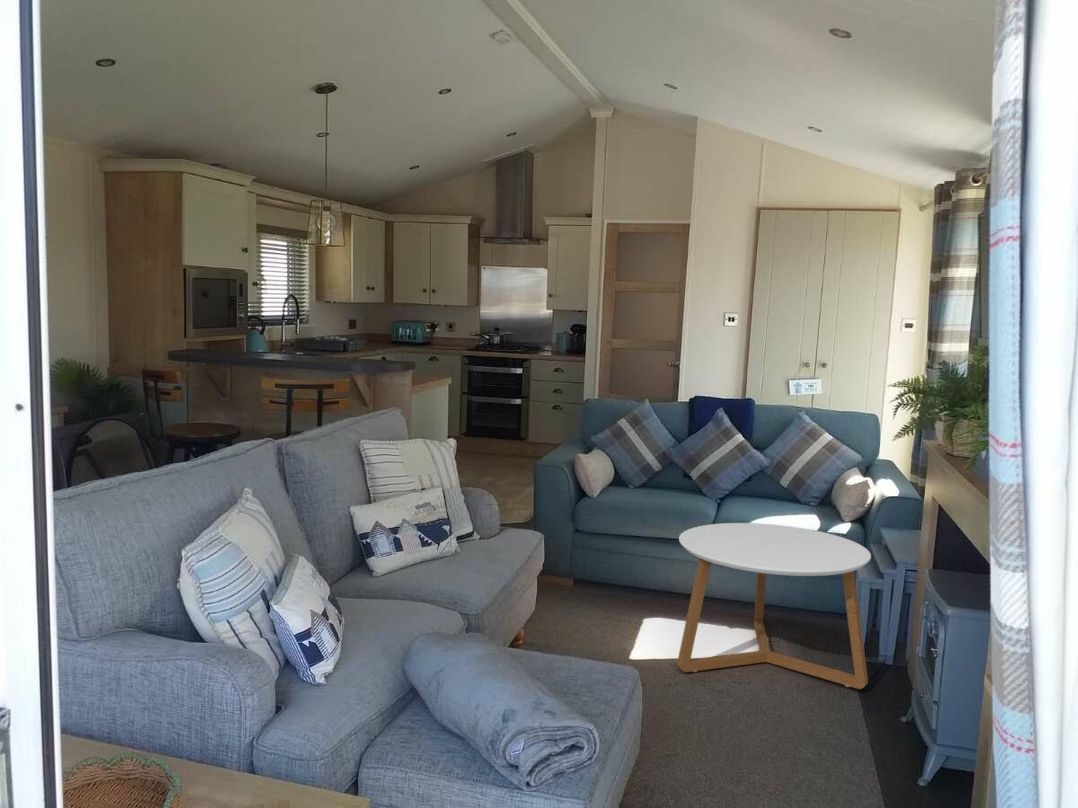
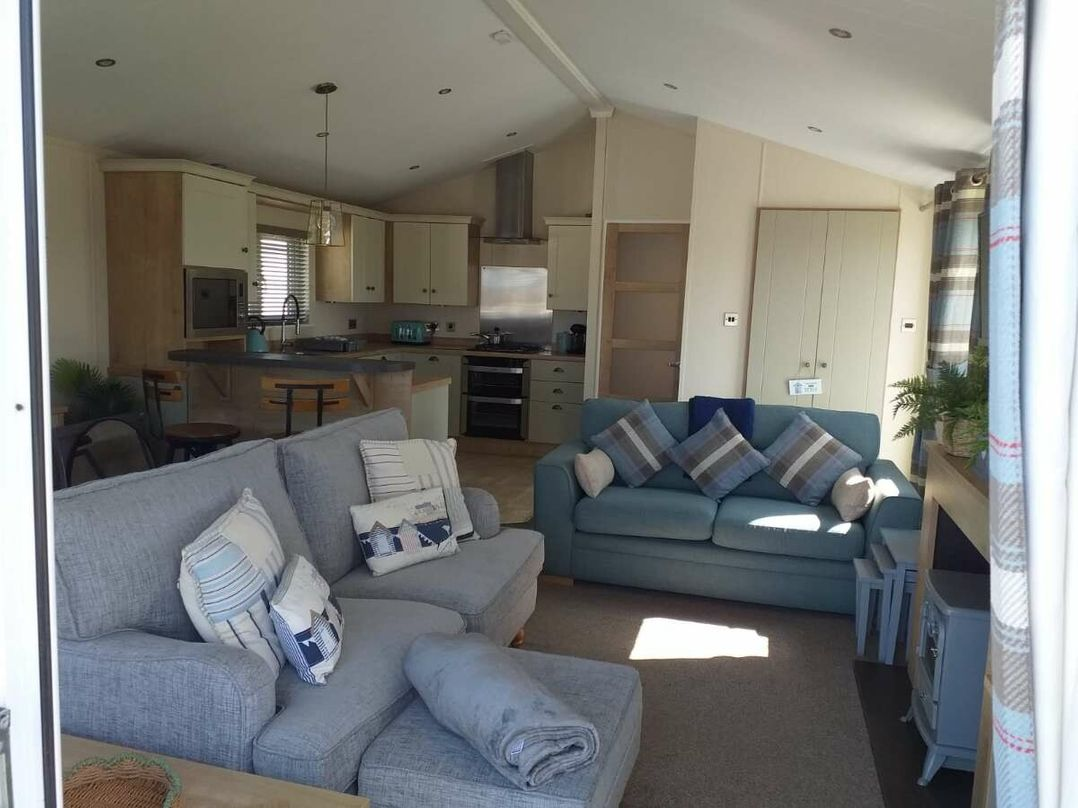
- coffee table [676,522,872,690]
